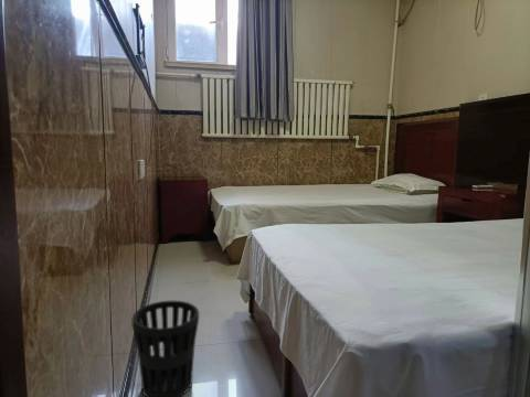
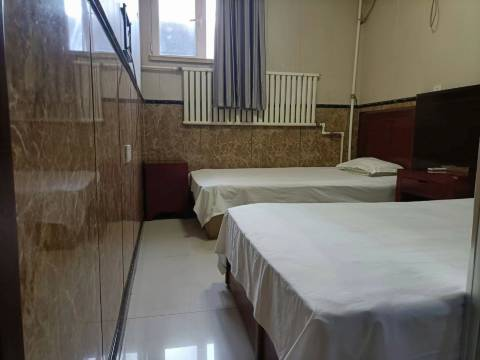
- wastebasket [131,299,200,397]
